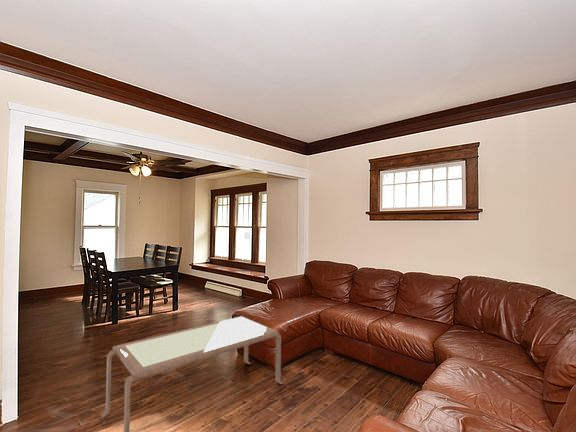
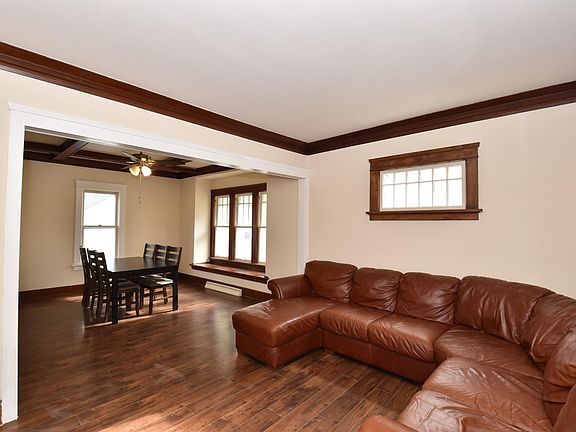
- coffee table [100,315,284,432]
